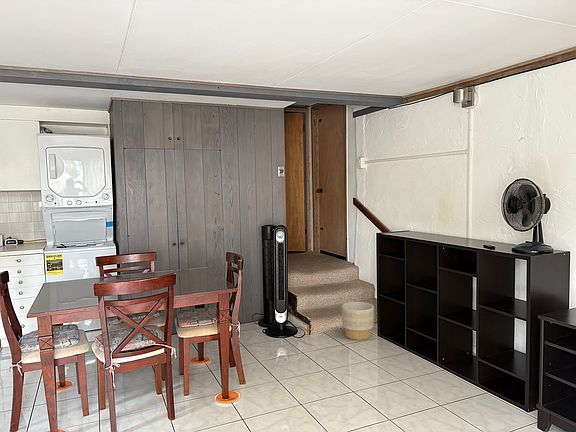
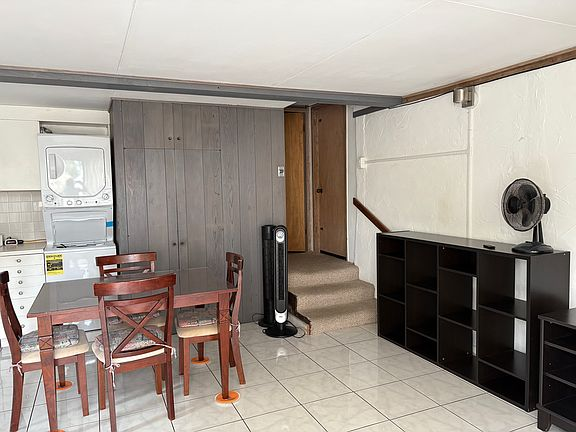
- planter [341,301,375,341]
